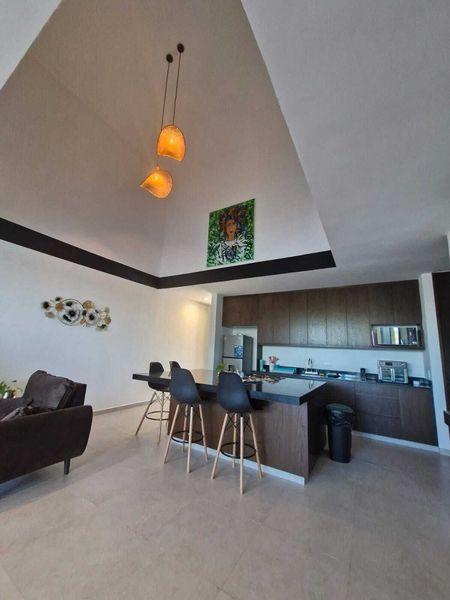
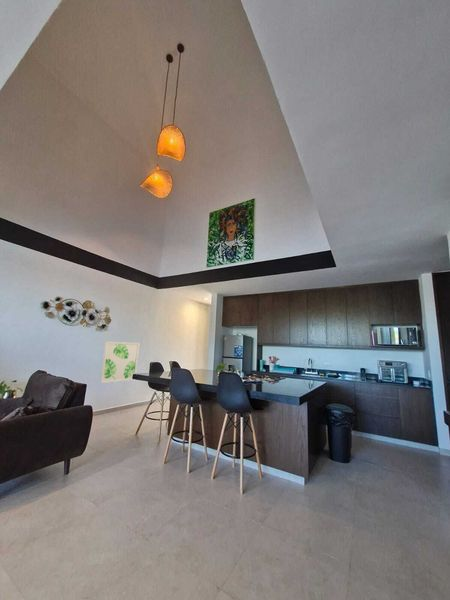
+ wall art [99,341,140,384]
